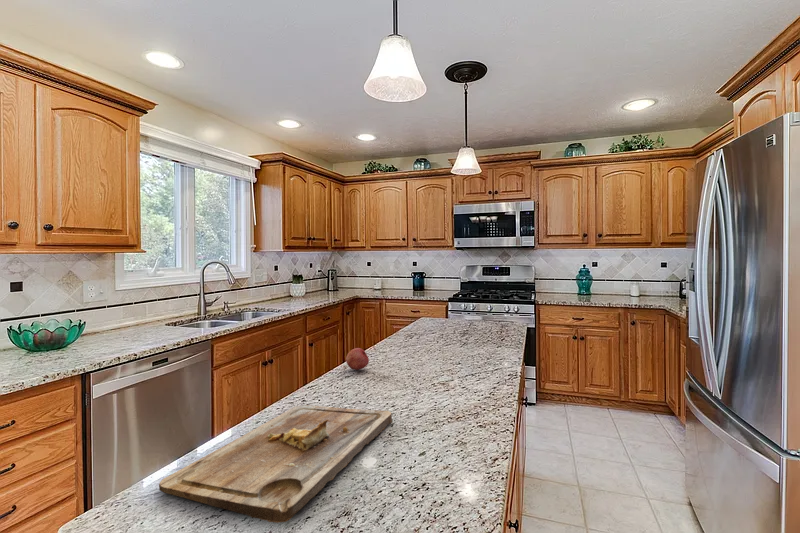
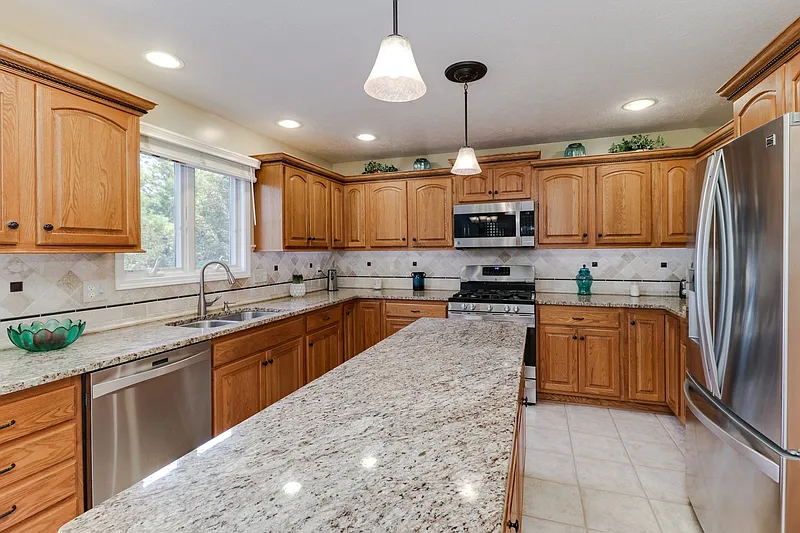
- fruit [345,347,370,371]
- cutting board [158,404,393,524]
